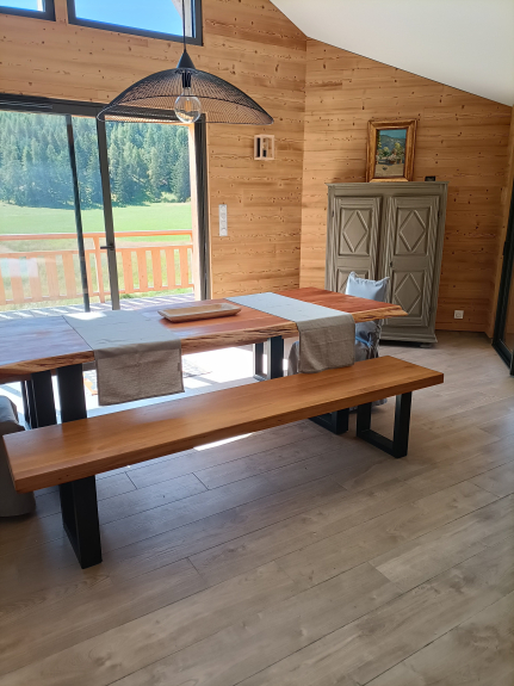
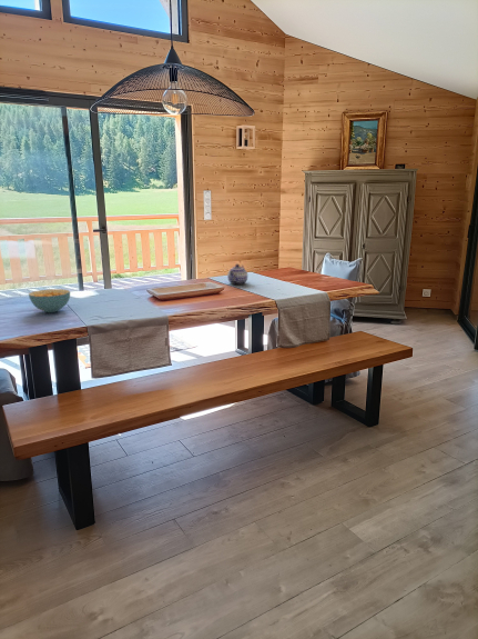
+ cereal bowl [28,288,71,313]
+ teapot [226,263,248,286]
